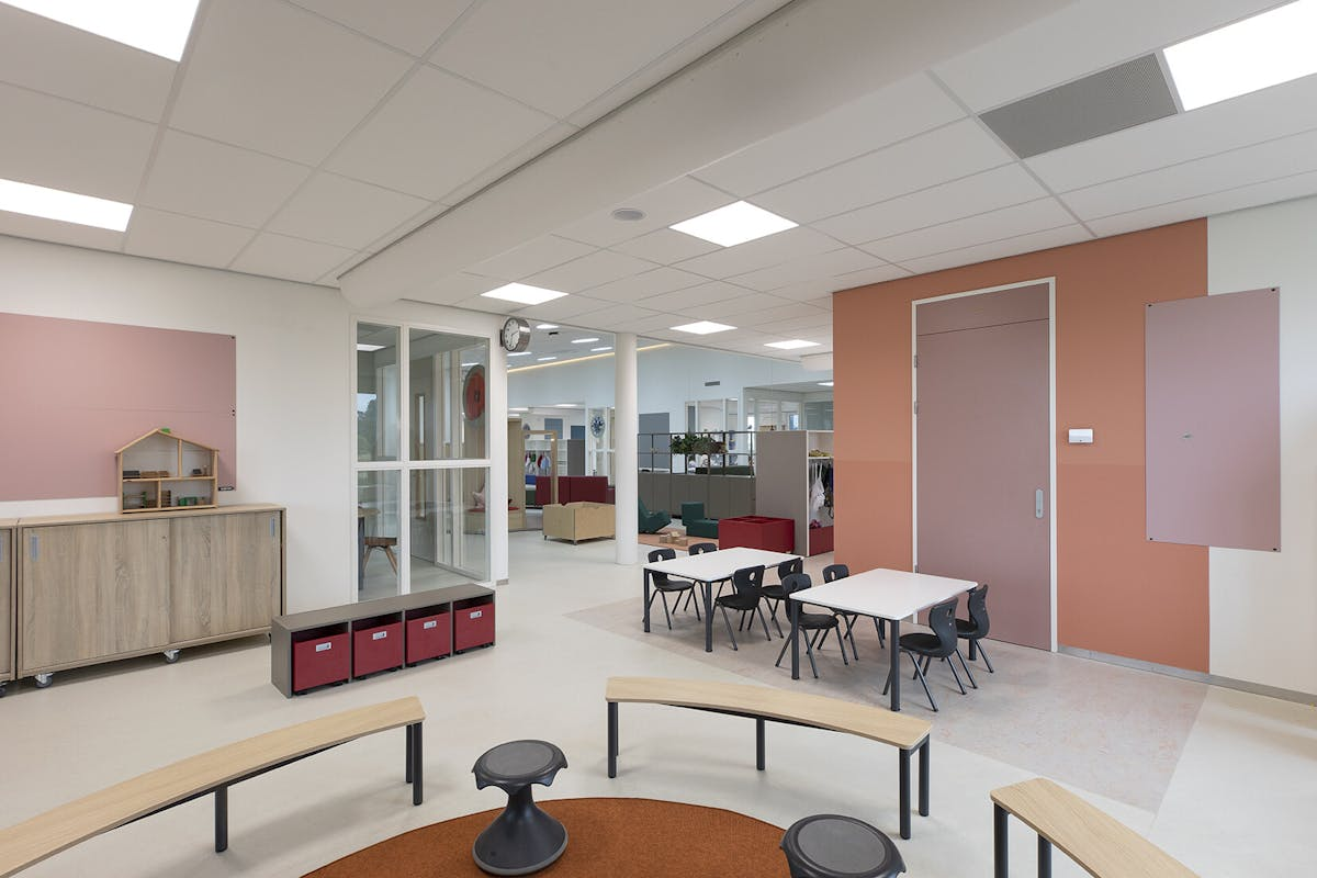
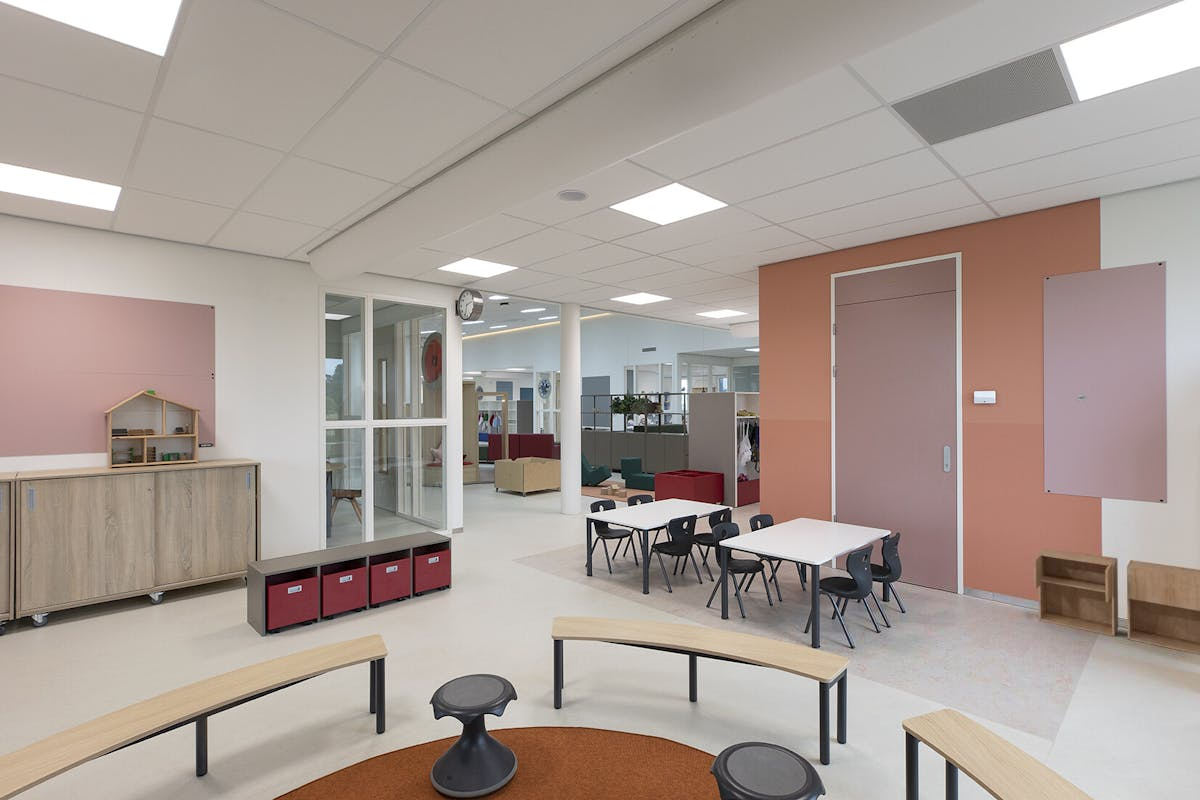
+ storage cabinet [1033,547,1200,655]
